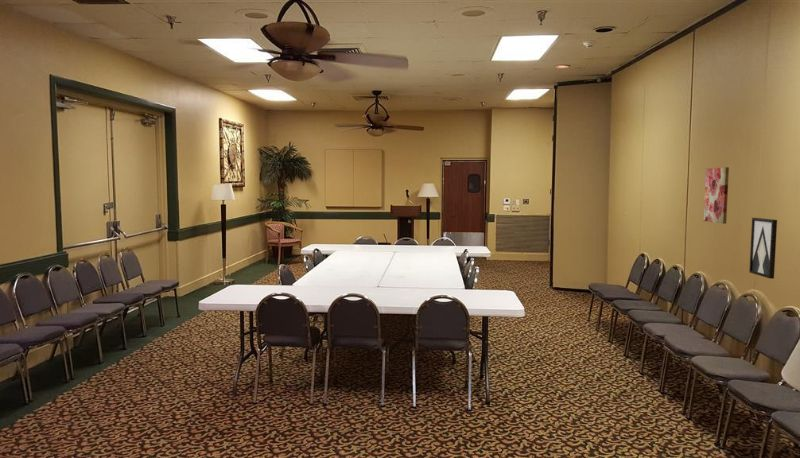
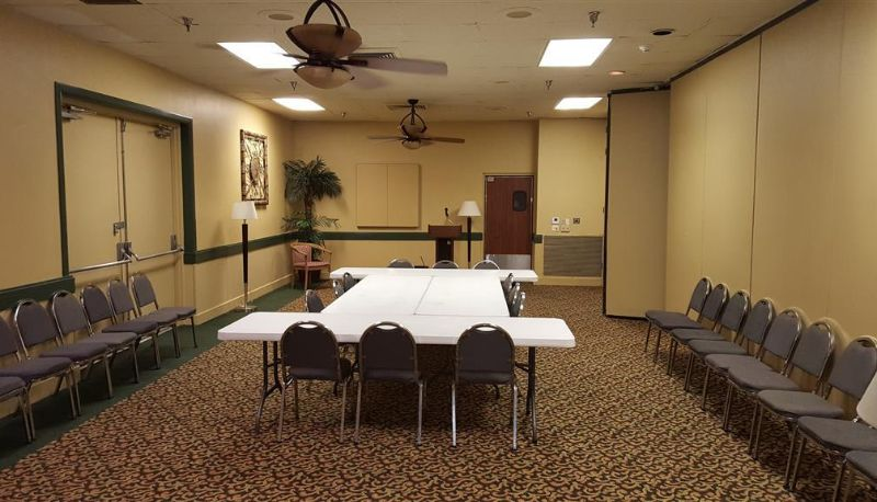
- wall art [748,217,778,280]
- wall art [703,166,730,225]
